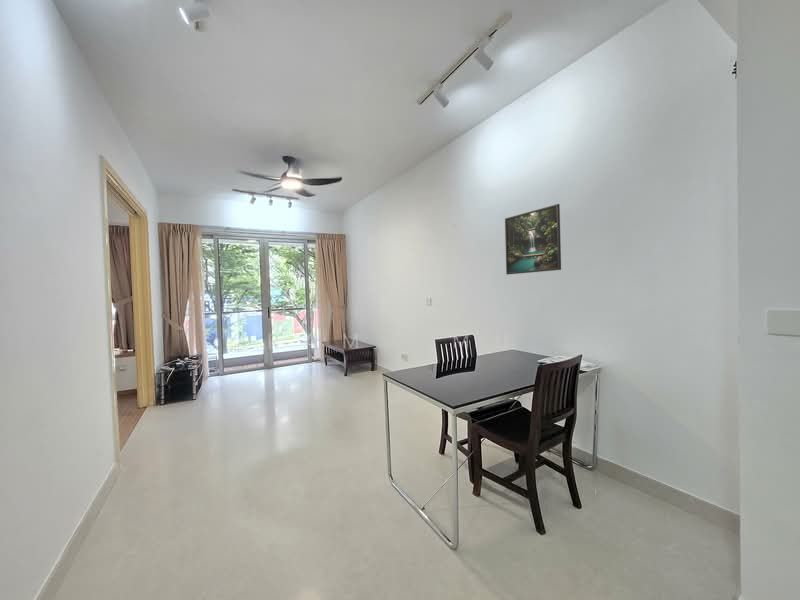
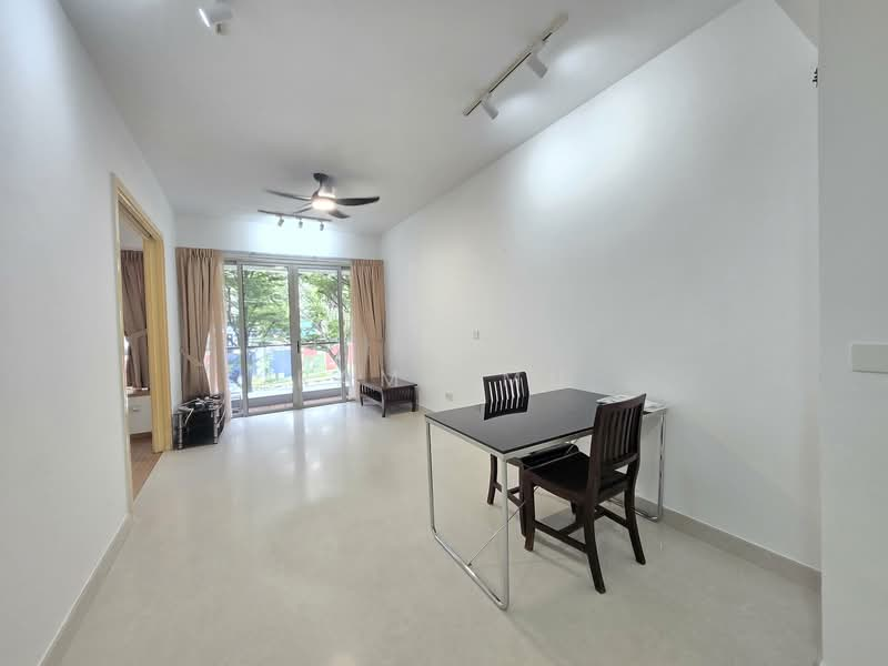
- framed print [504,203,562,276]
